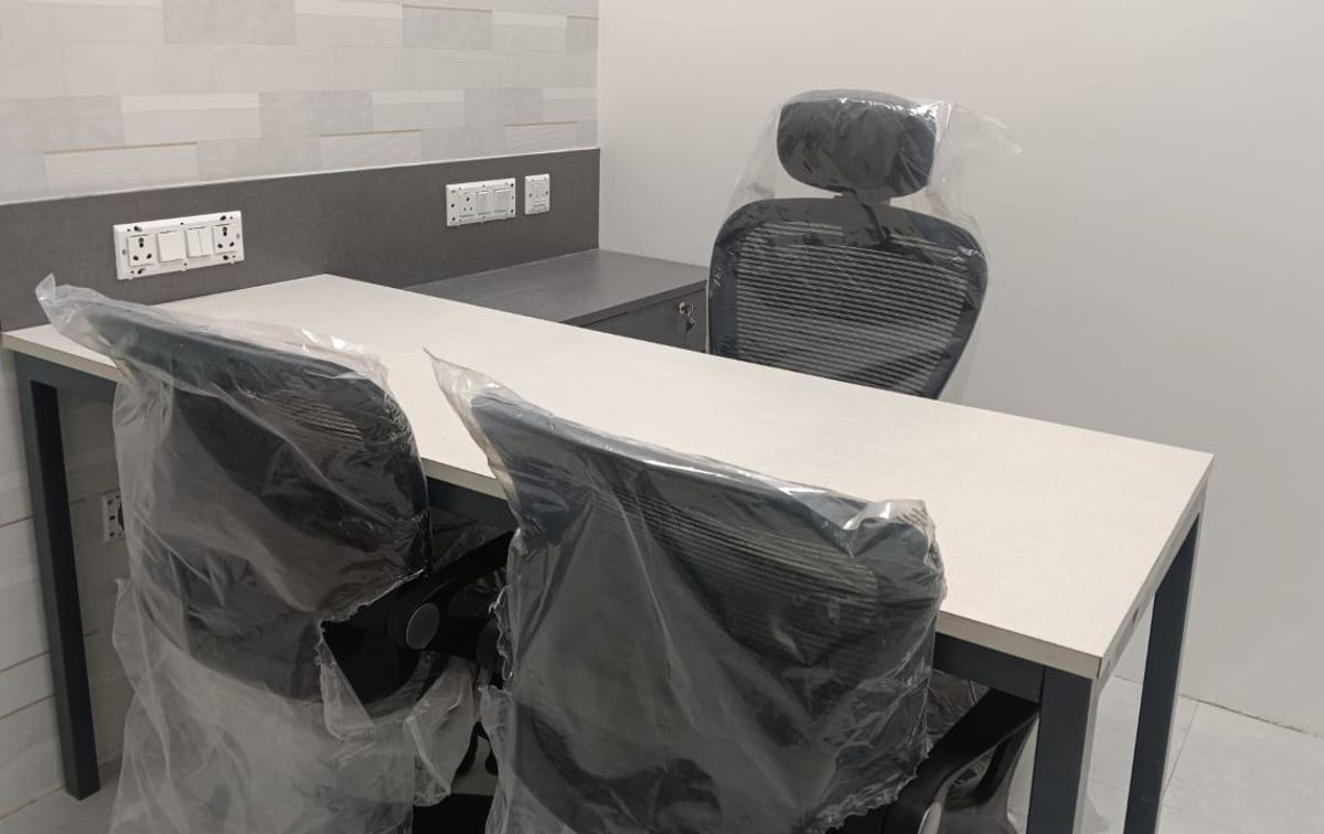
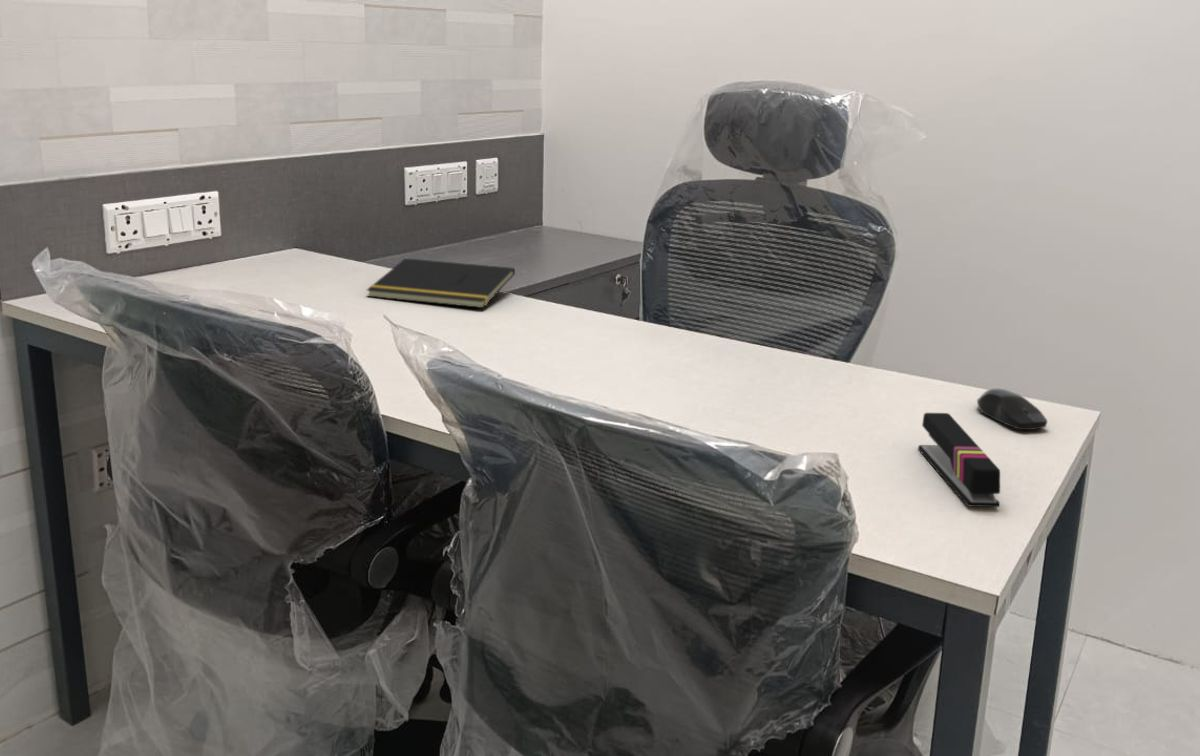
+ computer mouse [976,387,1048,431]
+ stapler [917,412,1001,508]
+ notepad [366,257,516,309]
